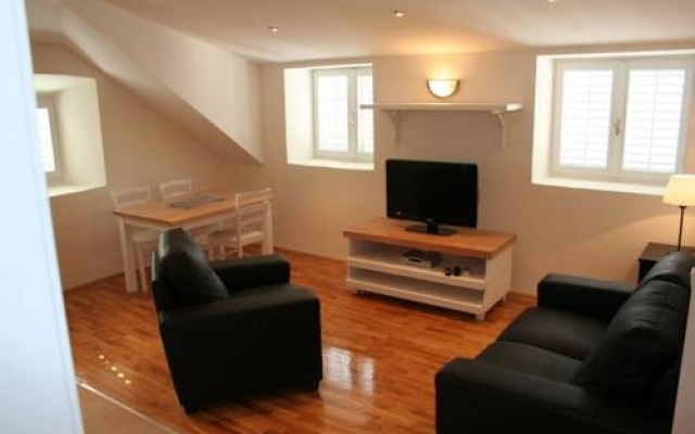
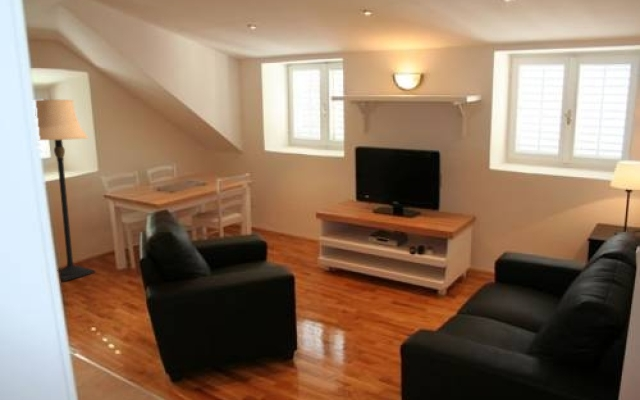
+ lamp [35,99,96,282]
